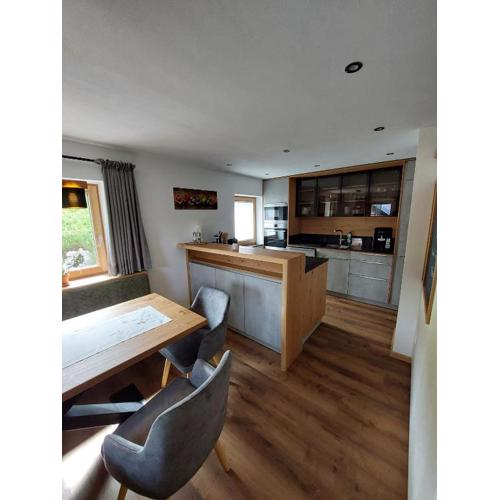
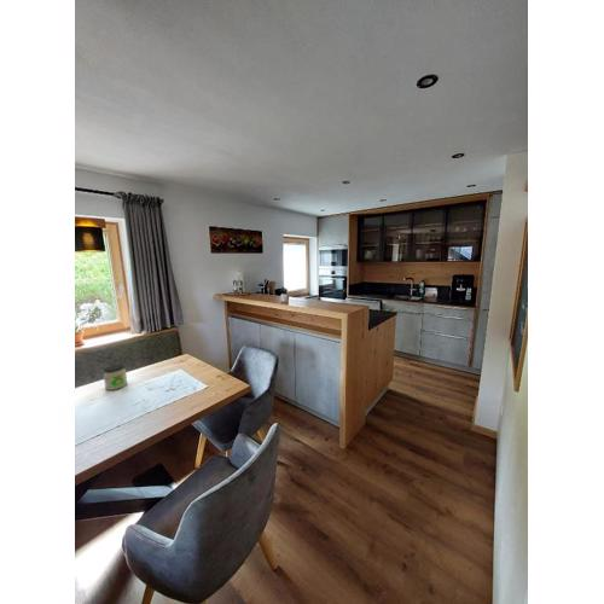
+ jar [103,364,128,391]
